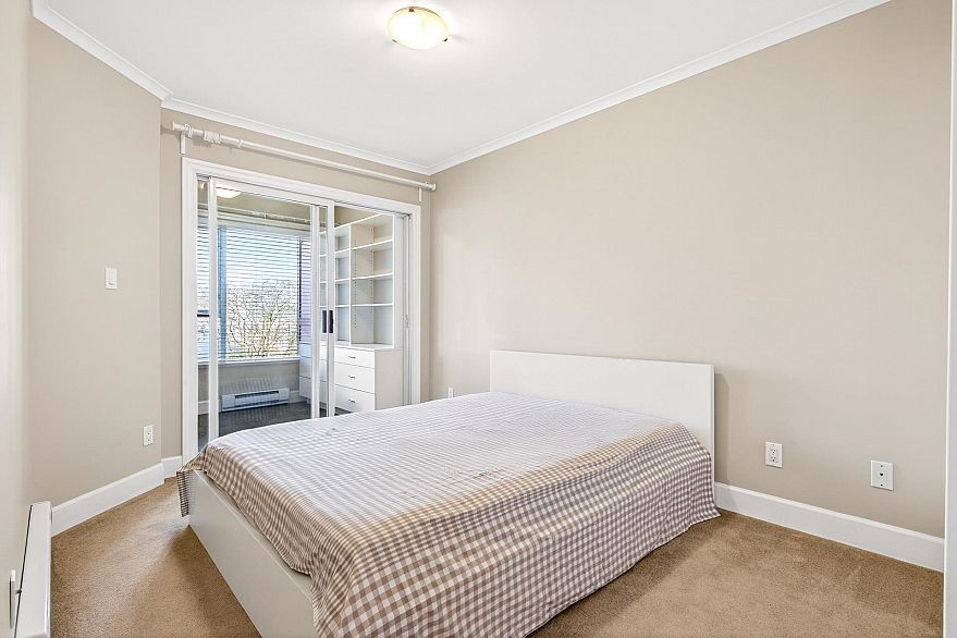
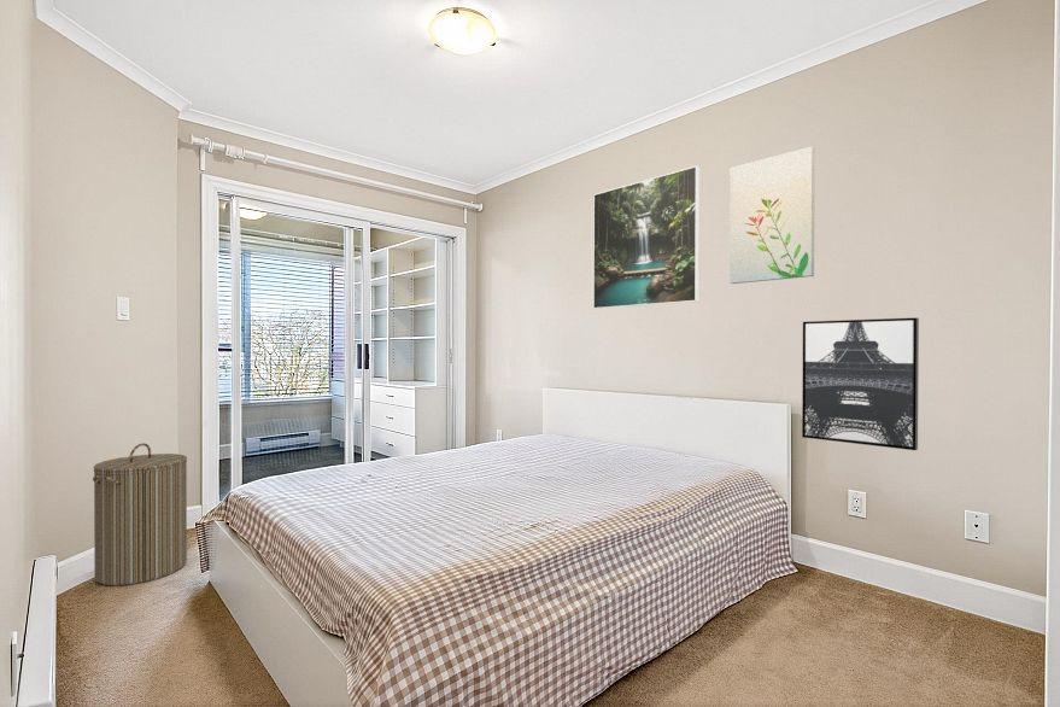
+ laundry hamper [92,443,188,586]
+ wall art [801,316,920,451]
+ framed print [592,165,701,310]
+ wall art [728,146,816,285]
